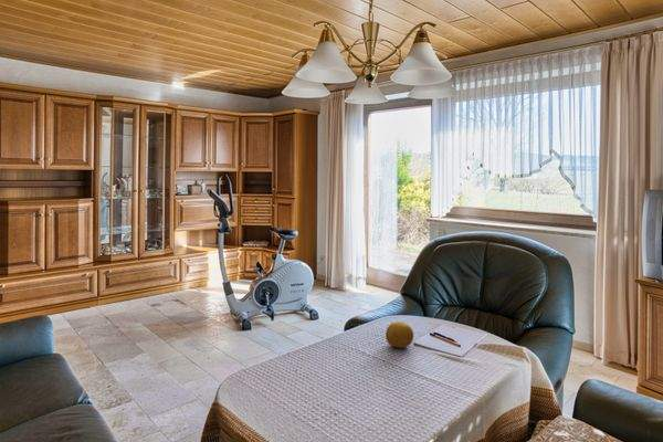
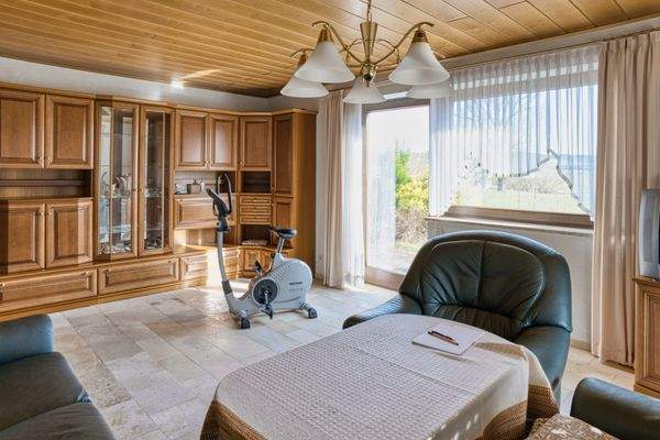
- fruit [385,320,414,349]
